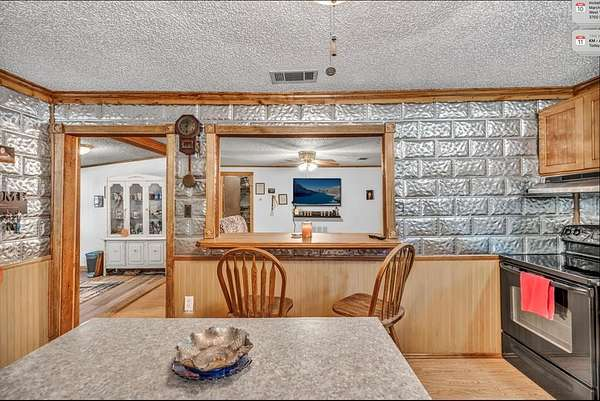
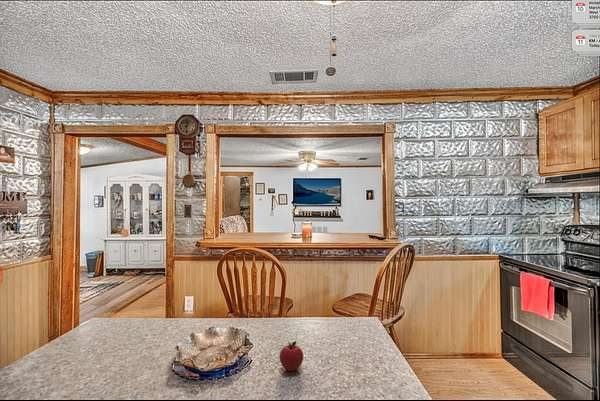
+ apple [279,340,304,372]
